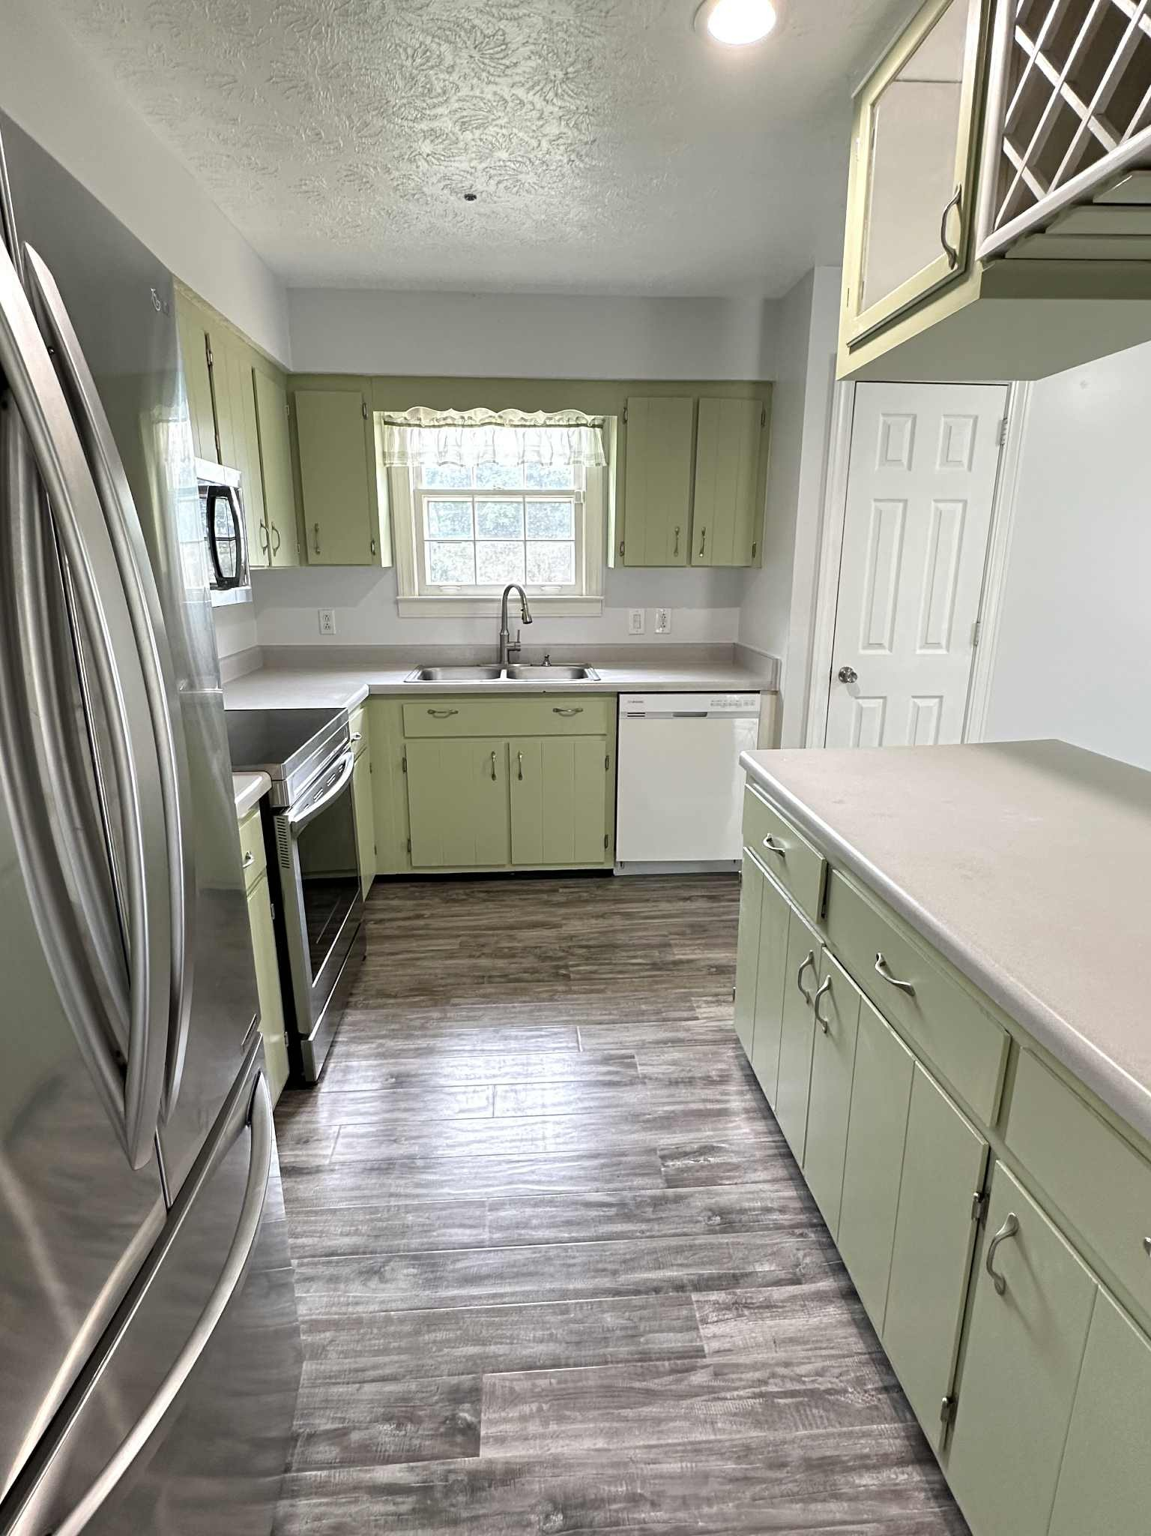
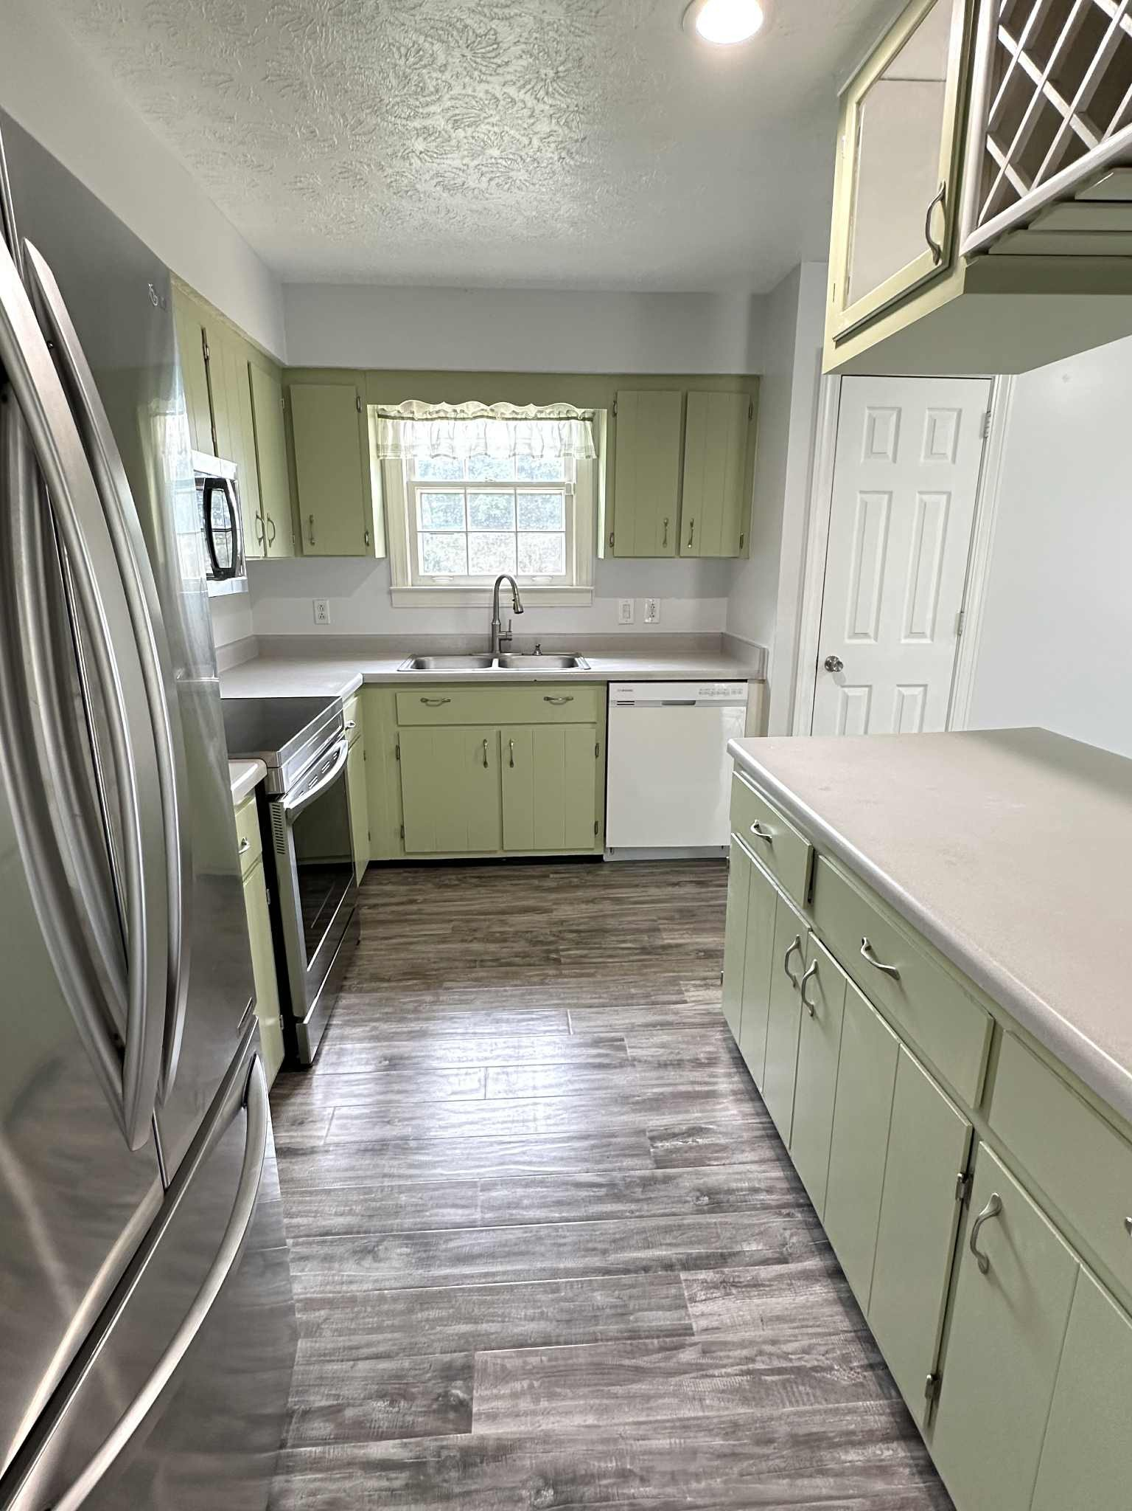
- smoke detector [456,189,482,204]
